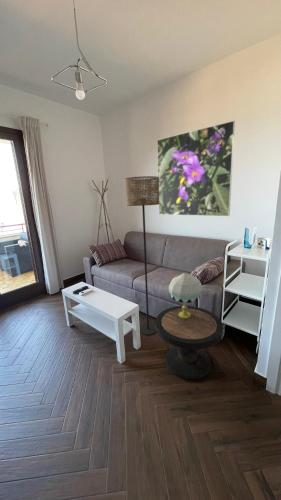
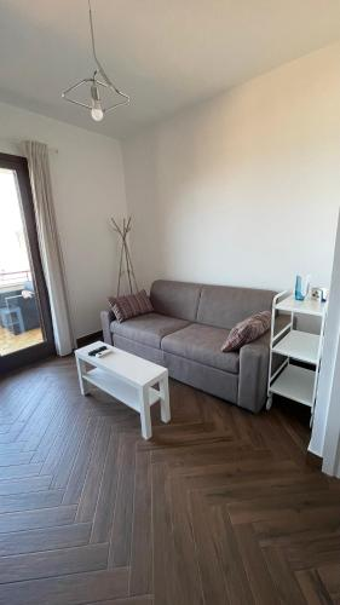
- table lamp [168,272,204,318]
- floor lamp [125,175,160,336]
- side table [155,305,224,380]
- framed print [156,120,236,217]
